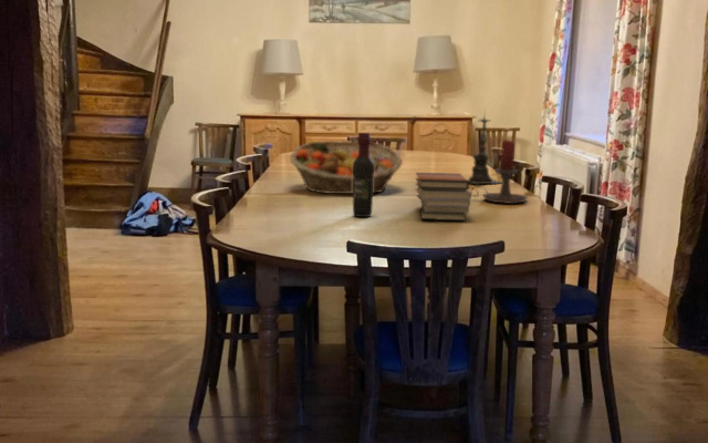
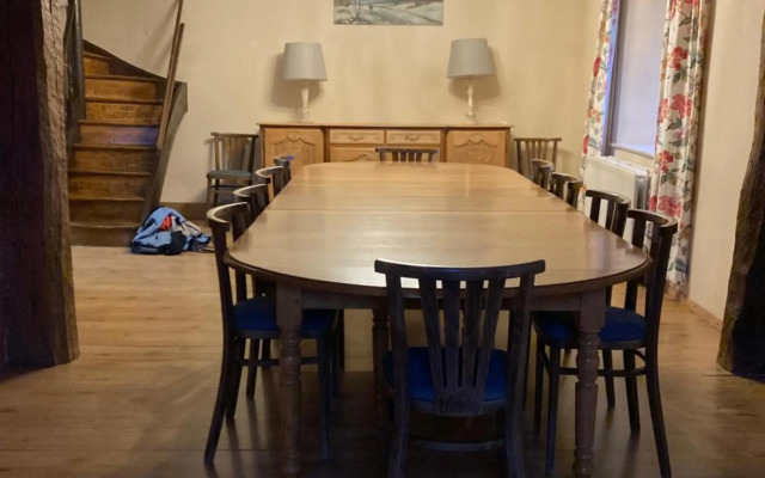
- fruit basket [290,140,404,195]
- candle holder [470,138,529,205]
- wine bottle [352,132,374,218]
- candle holder [466,109,502,185]
- book stack [414,172,472,222]
